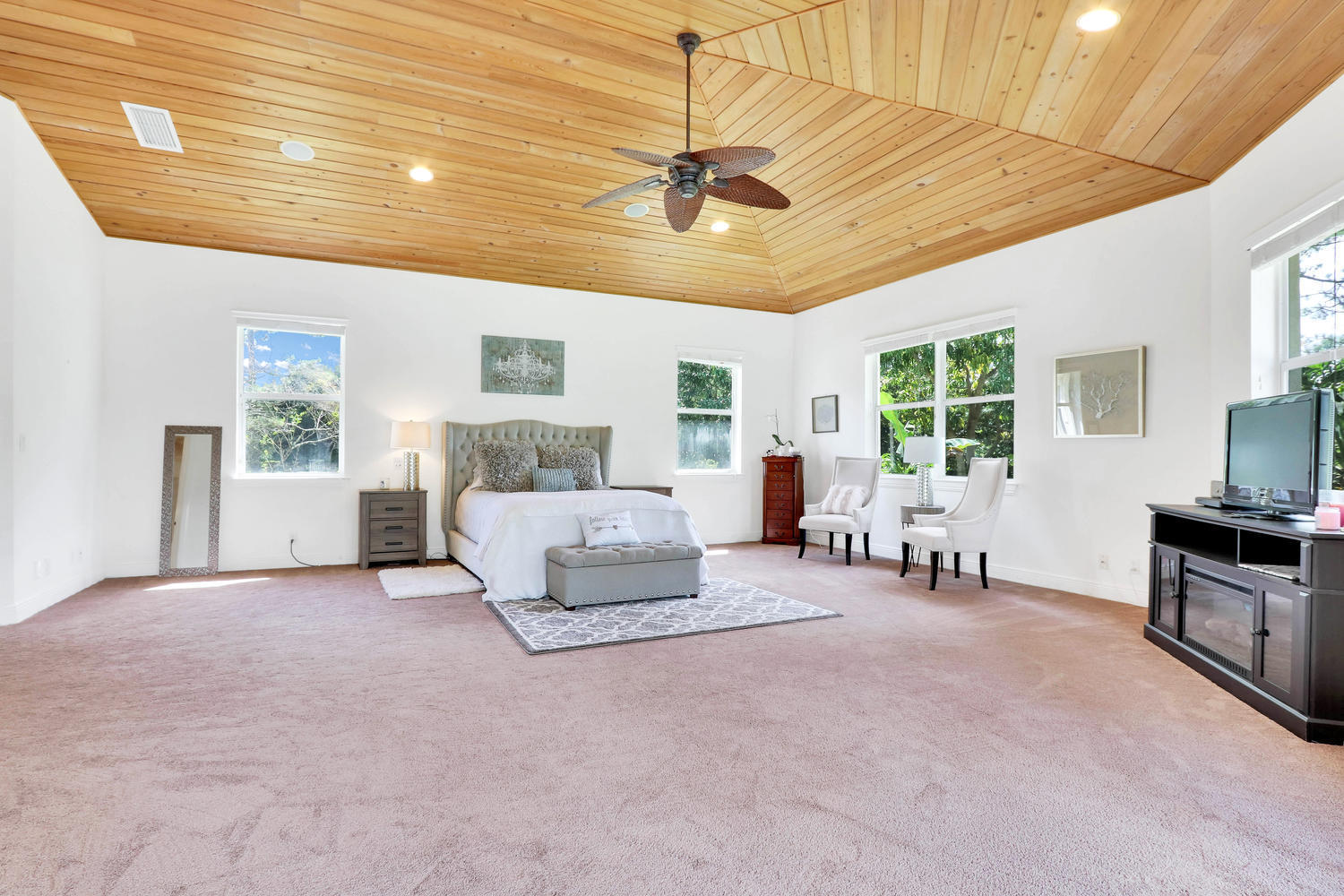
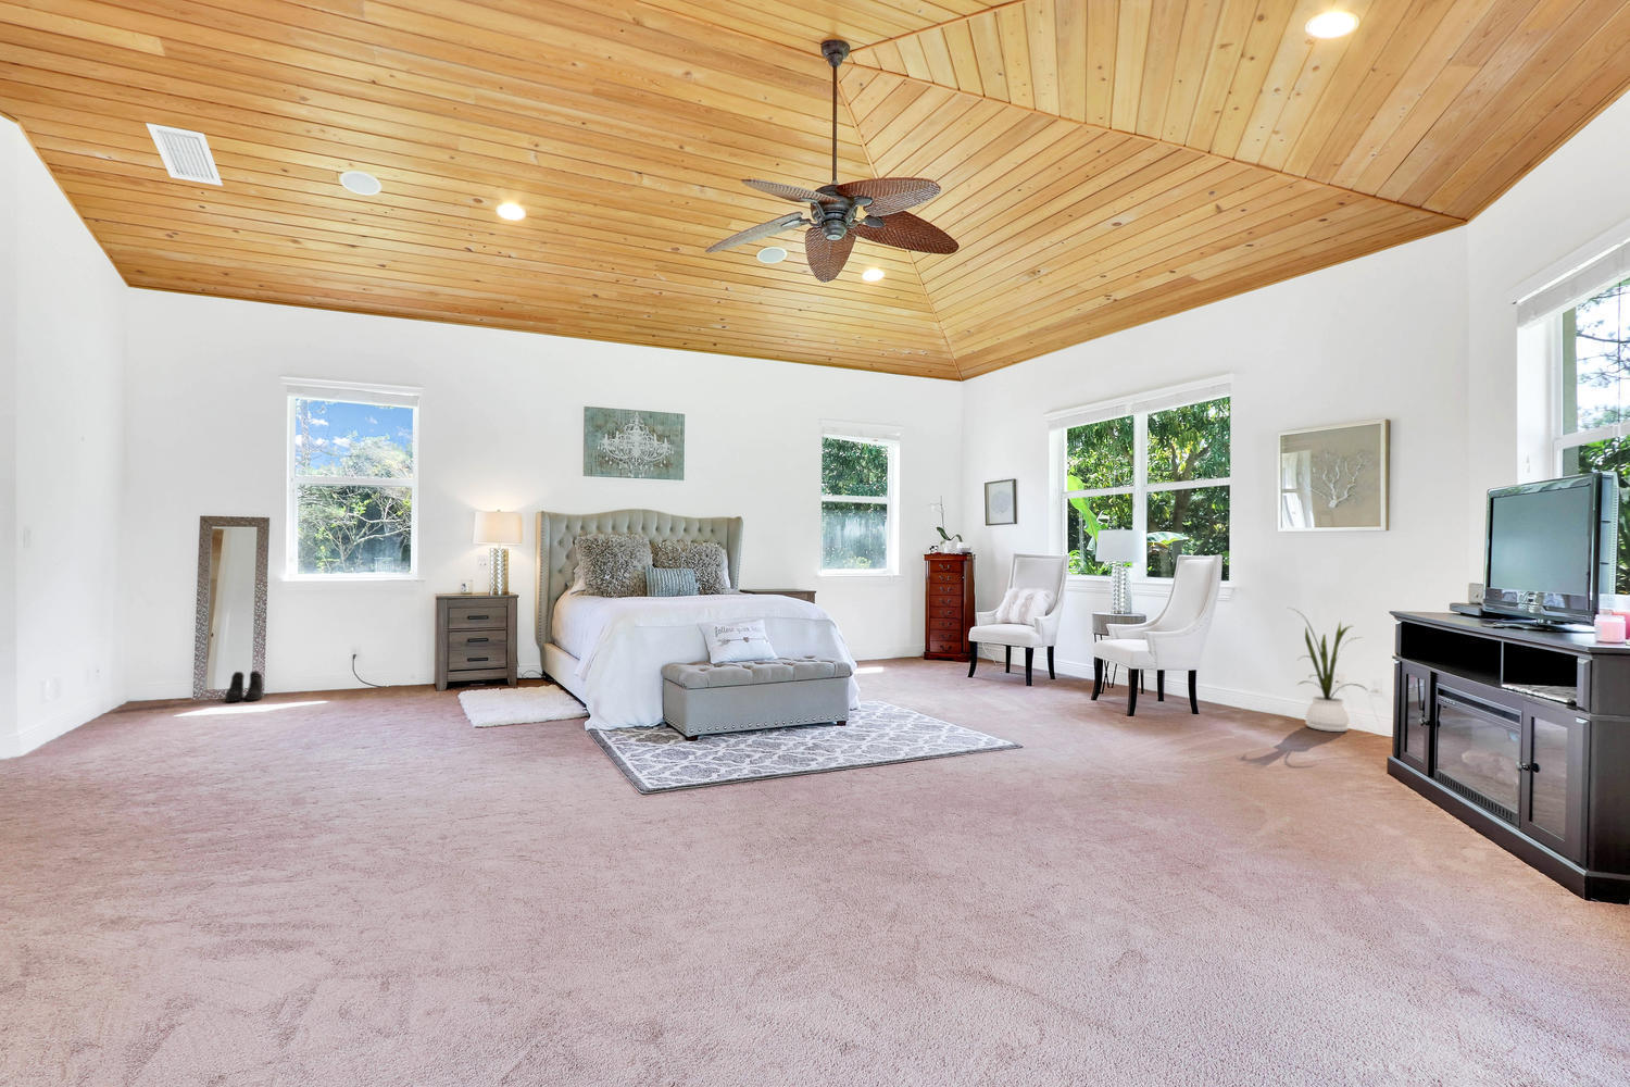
+ boots [224,670,264,702]
+ house plant [1284,605,1369,733]
